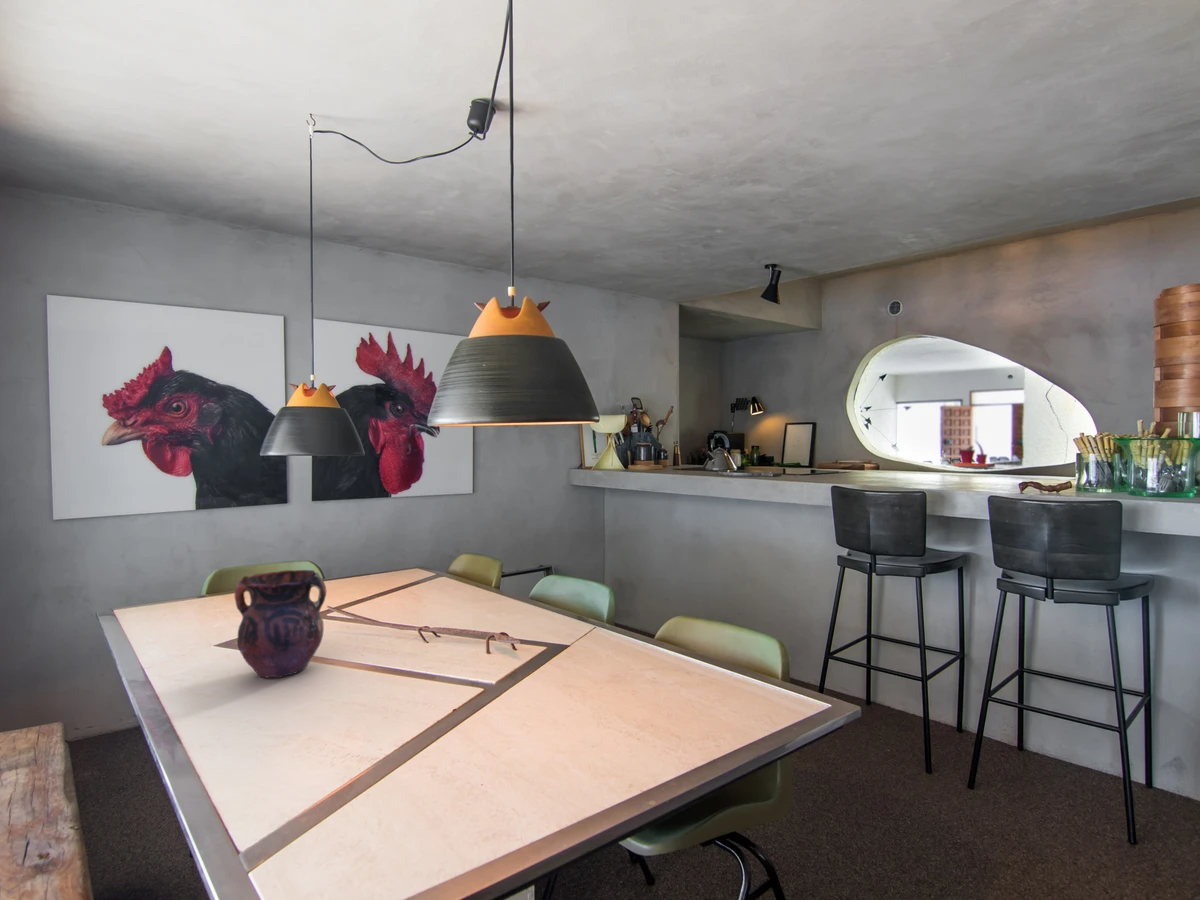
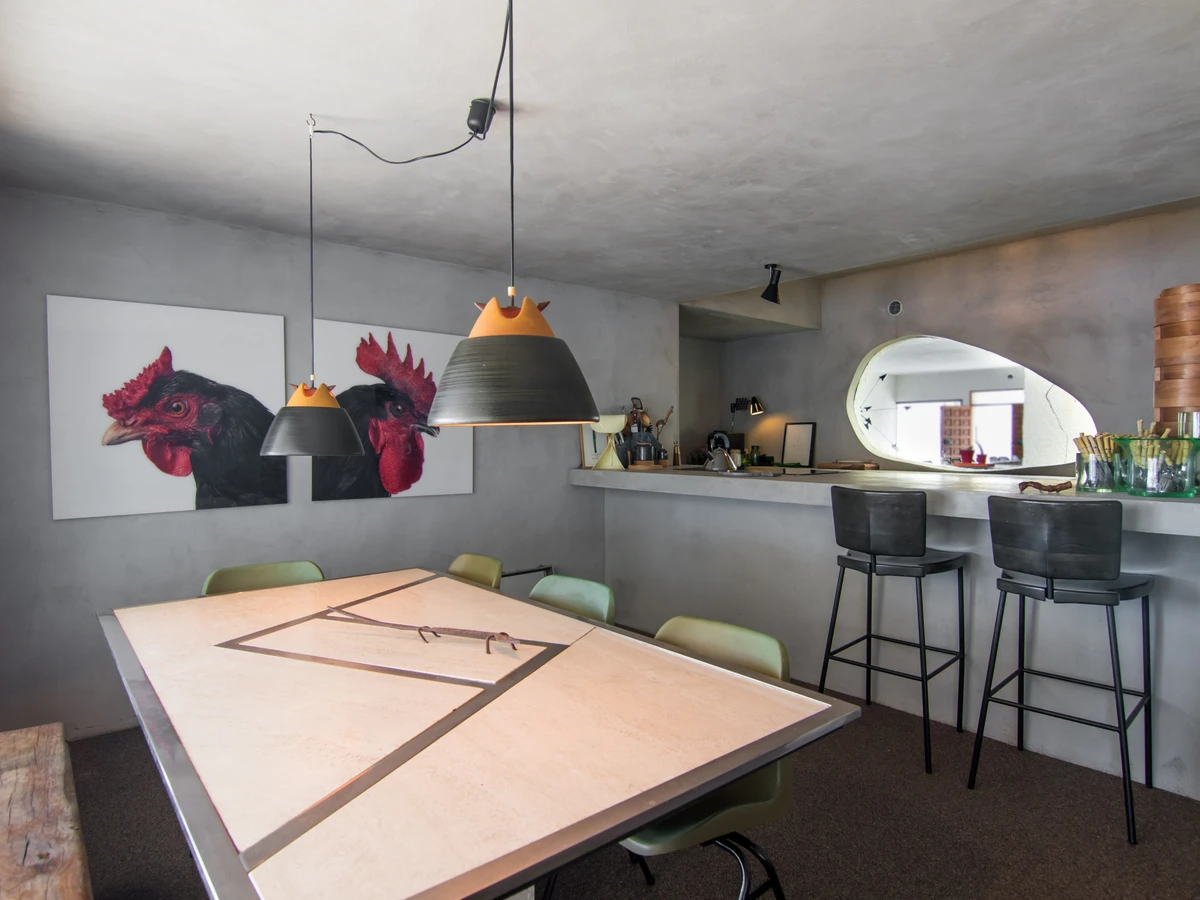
- vase [234,569,327,679]
